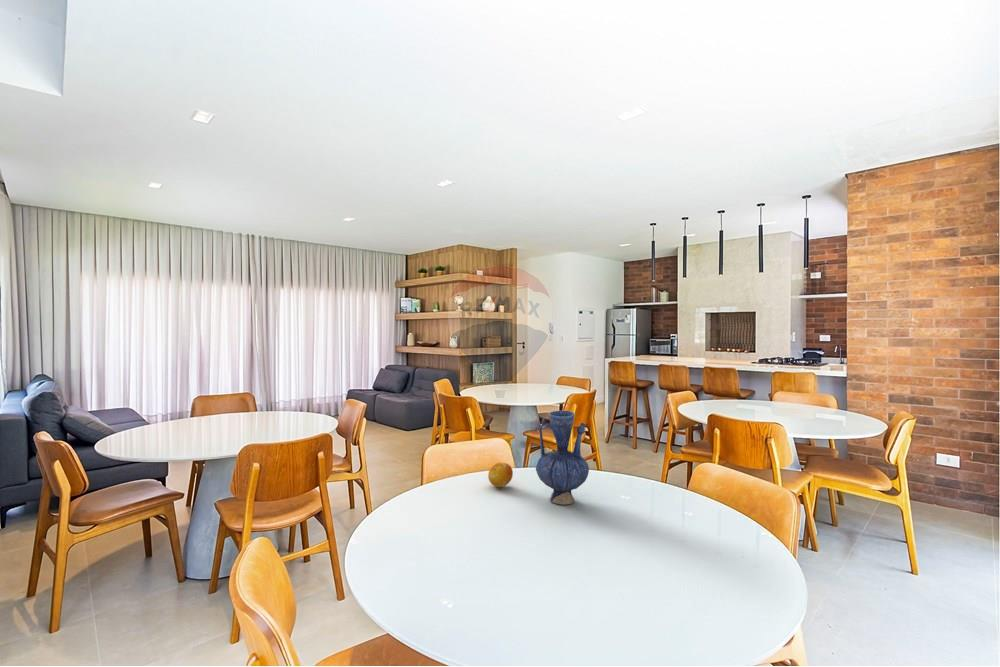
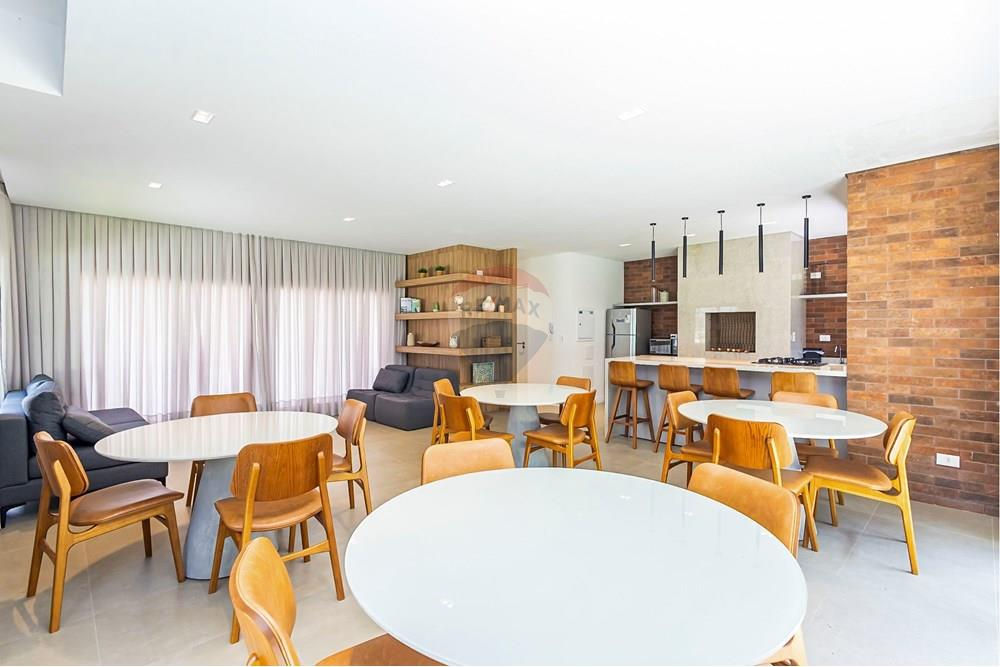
- fruit [487,461,514,488]
- vase [535,410,590,506]
